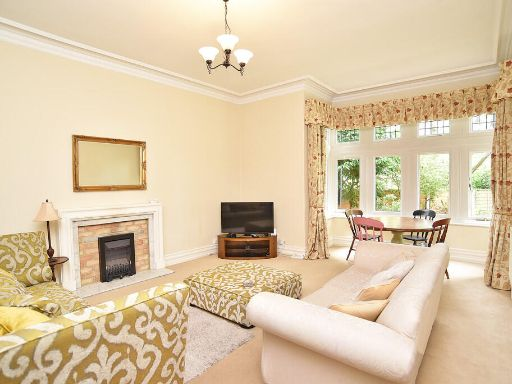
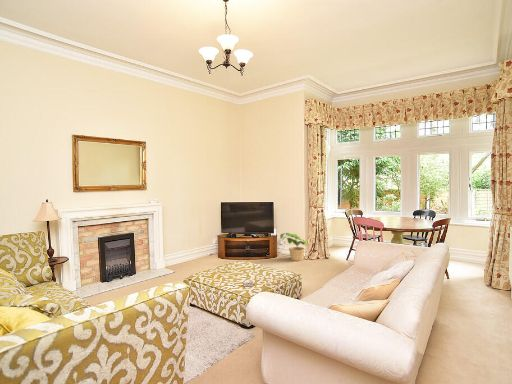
+ potted plant [279,232,308,262]
